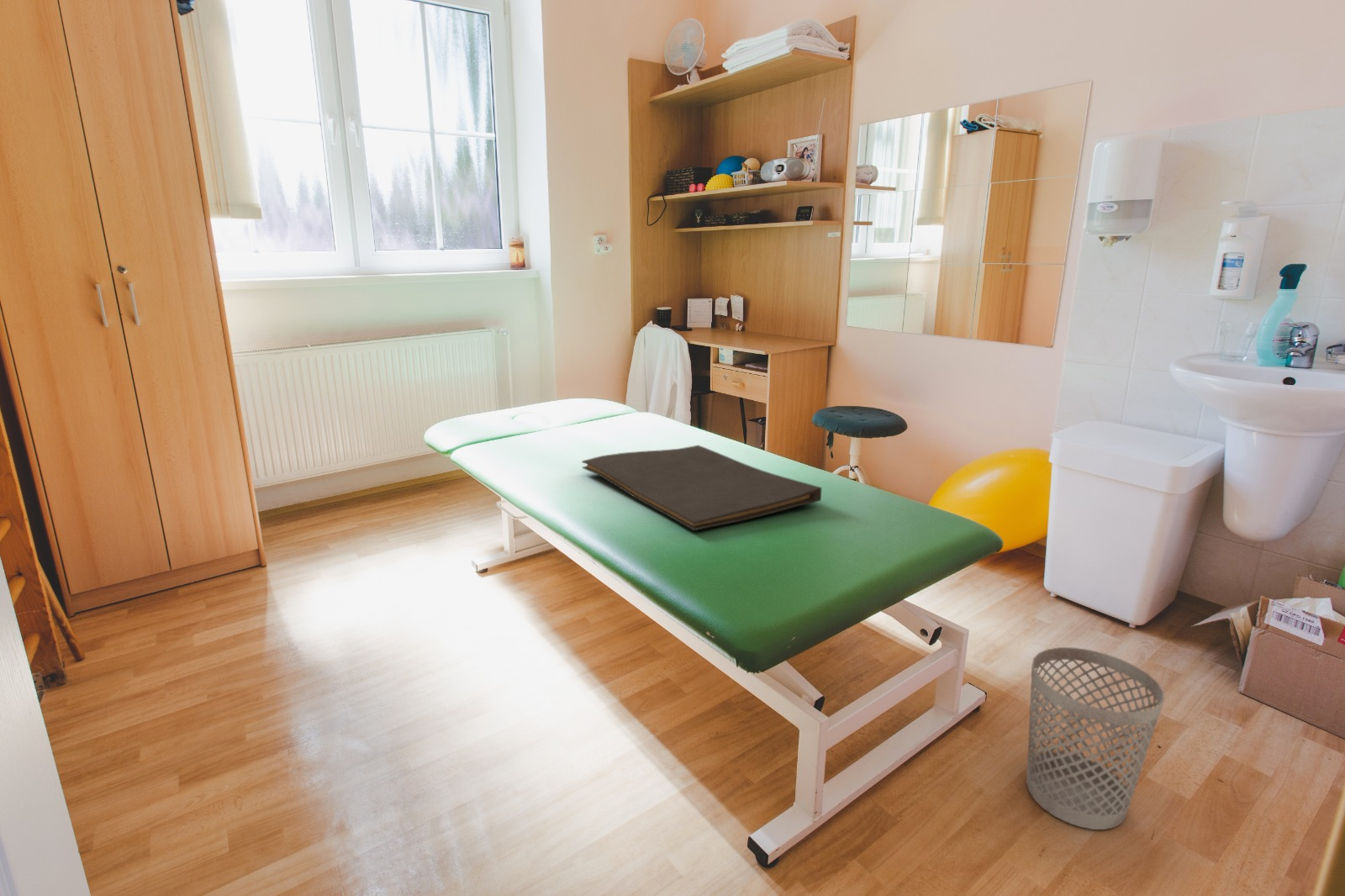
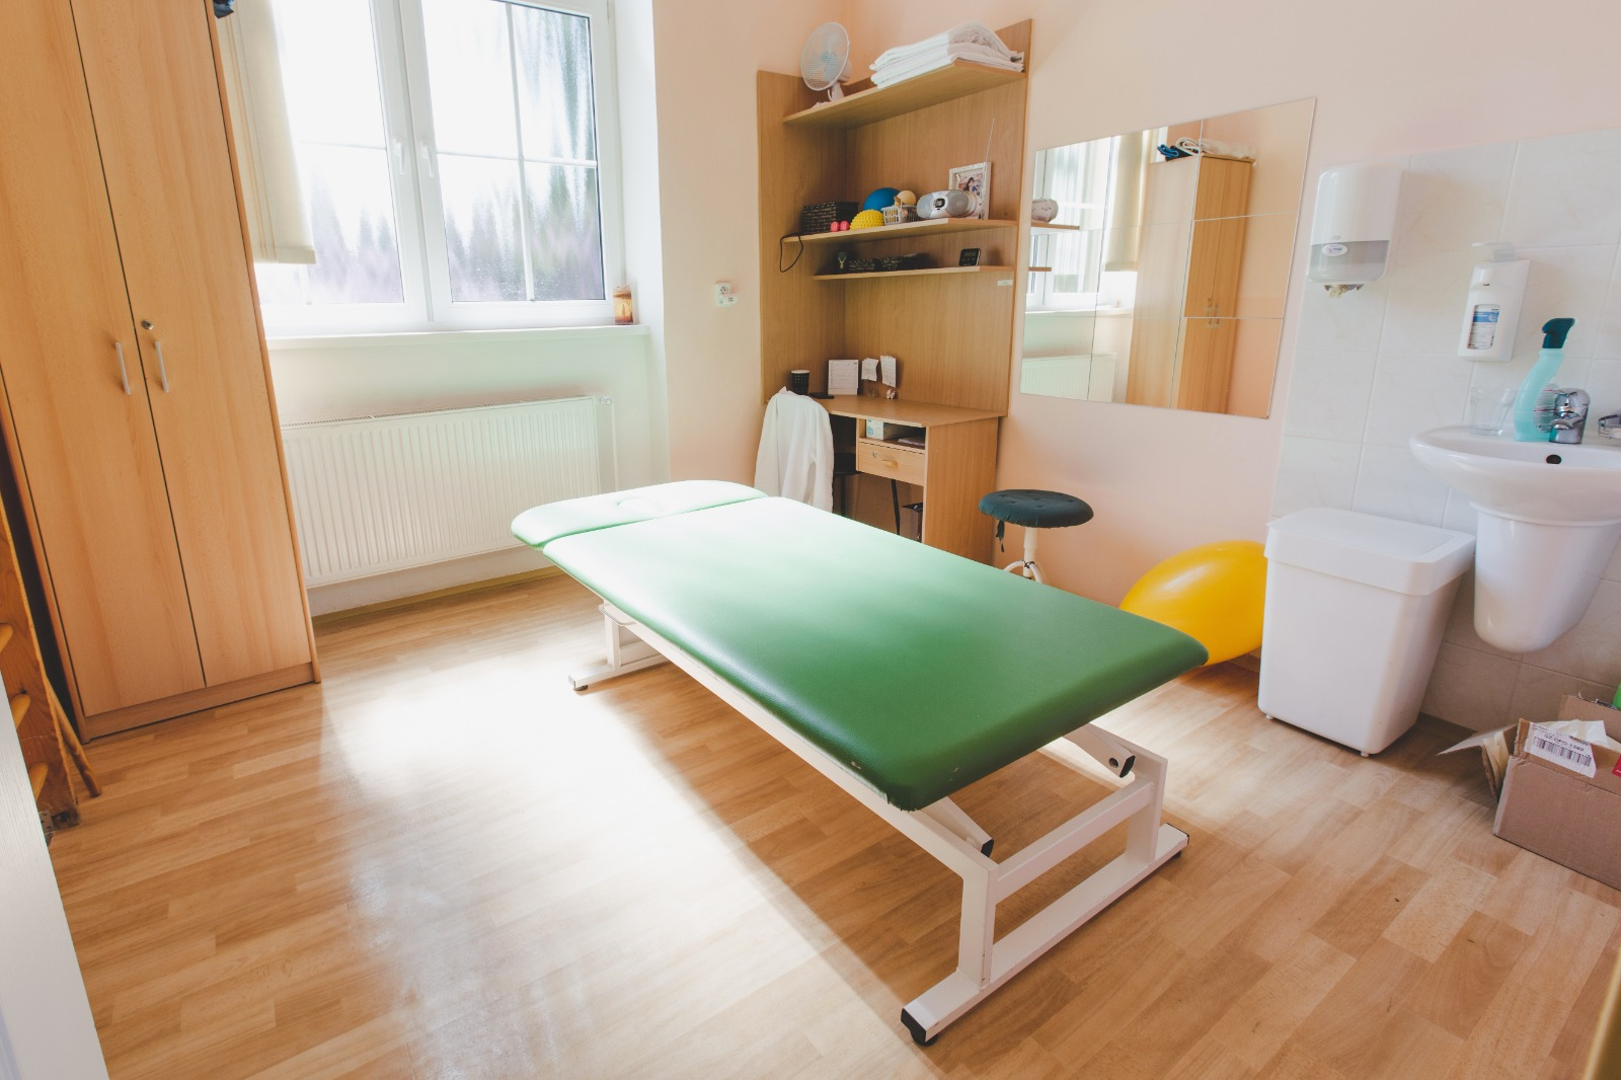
- hand towel [581,445,822,531]
- wastebasket [1026,646,1165,830]
